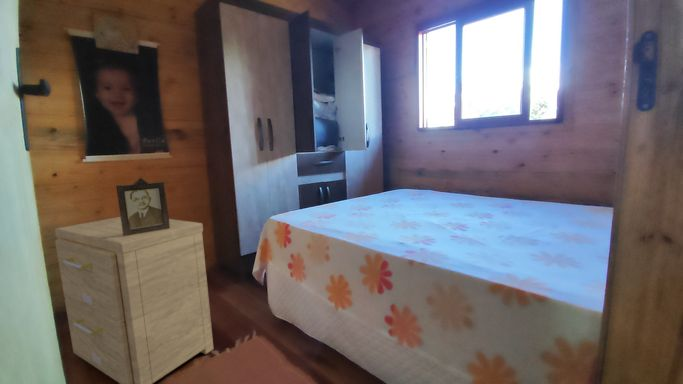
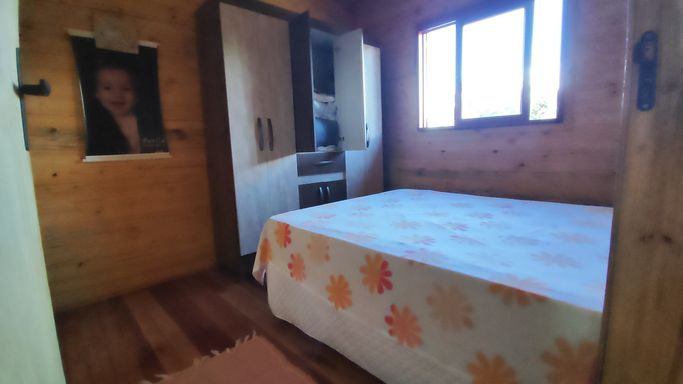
- side table [54,216,214,384]
- photo frame [115,177,170,236]
